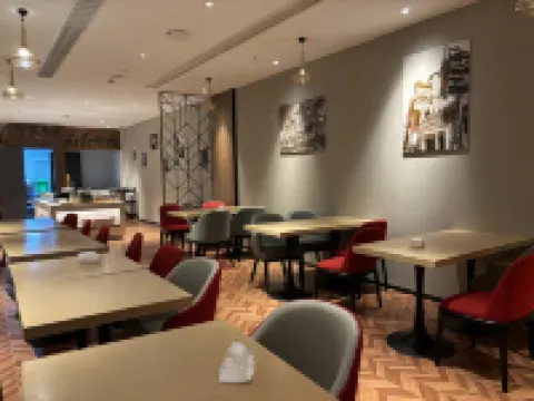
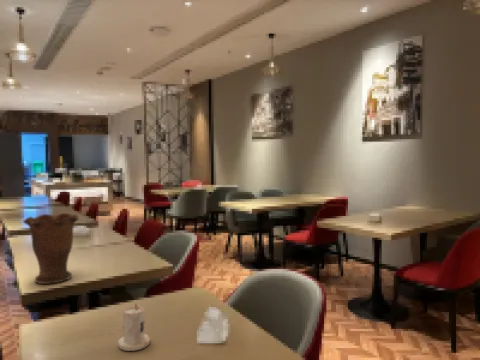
+ vase [22,212,80,285]
+ candle [117,302,151,352]
